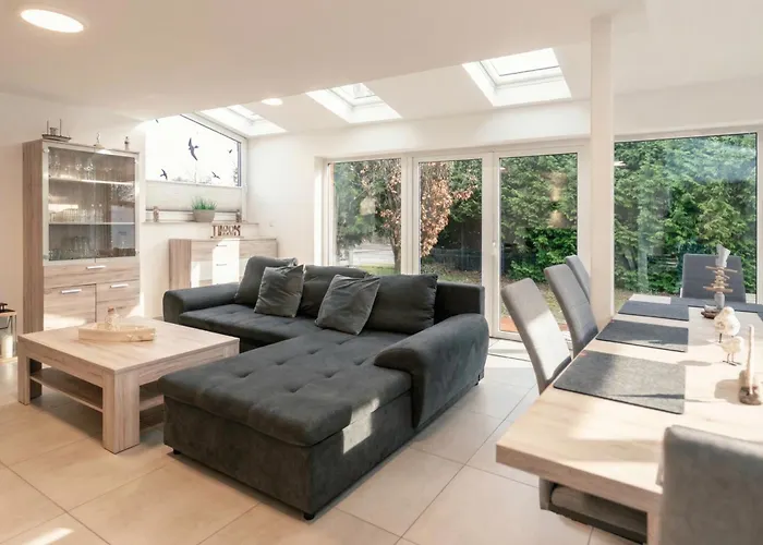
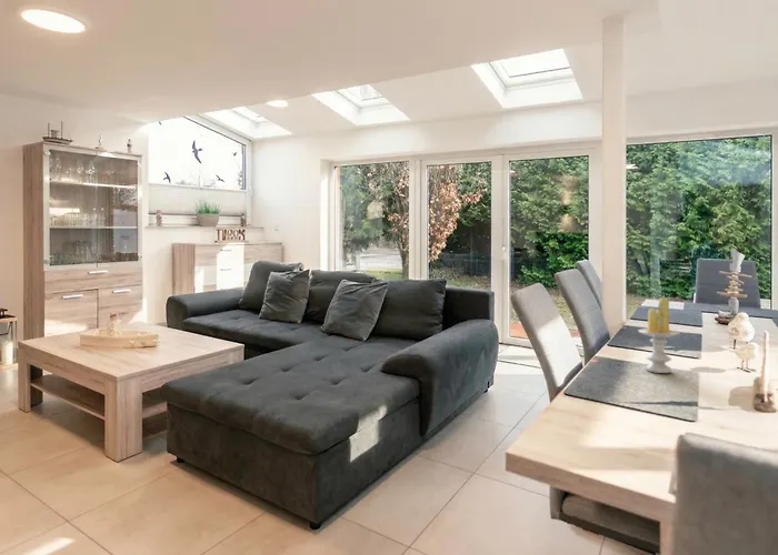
+ candle [638,296,681,374]
